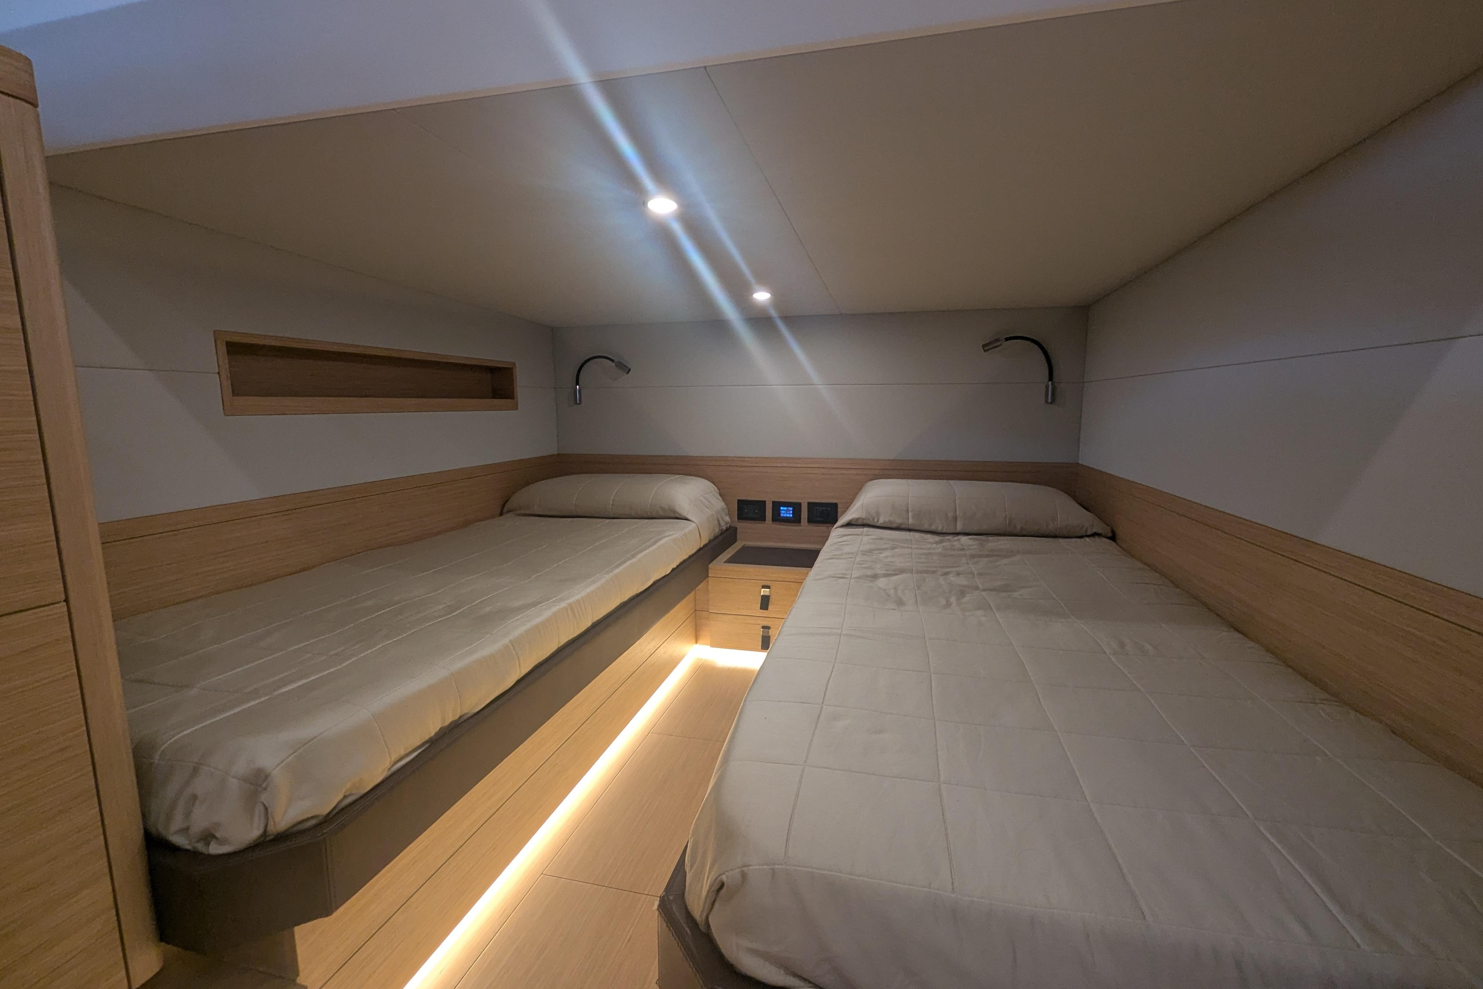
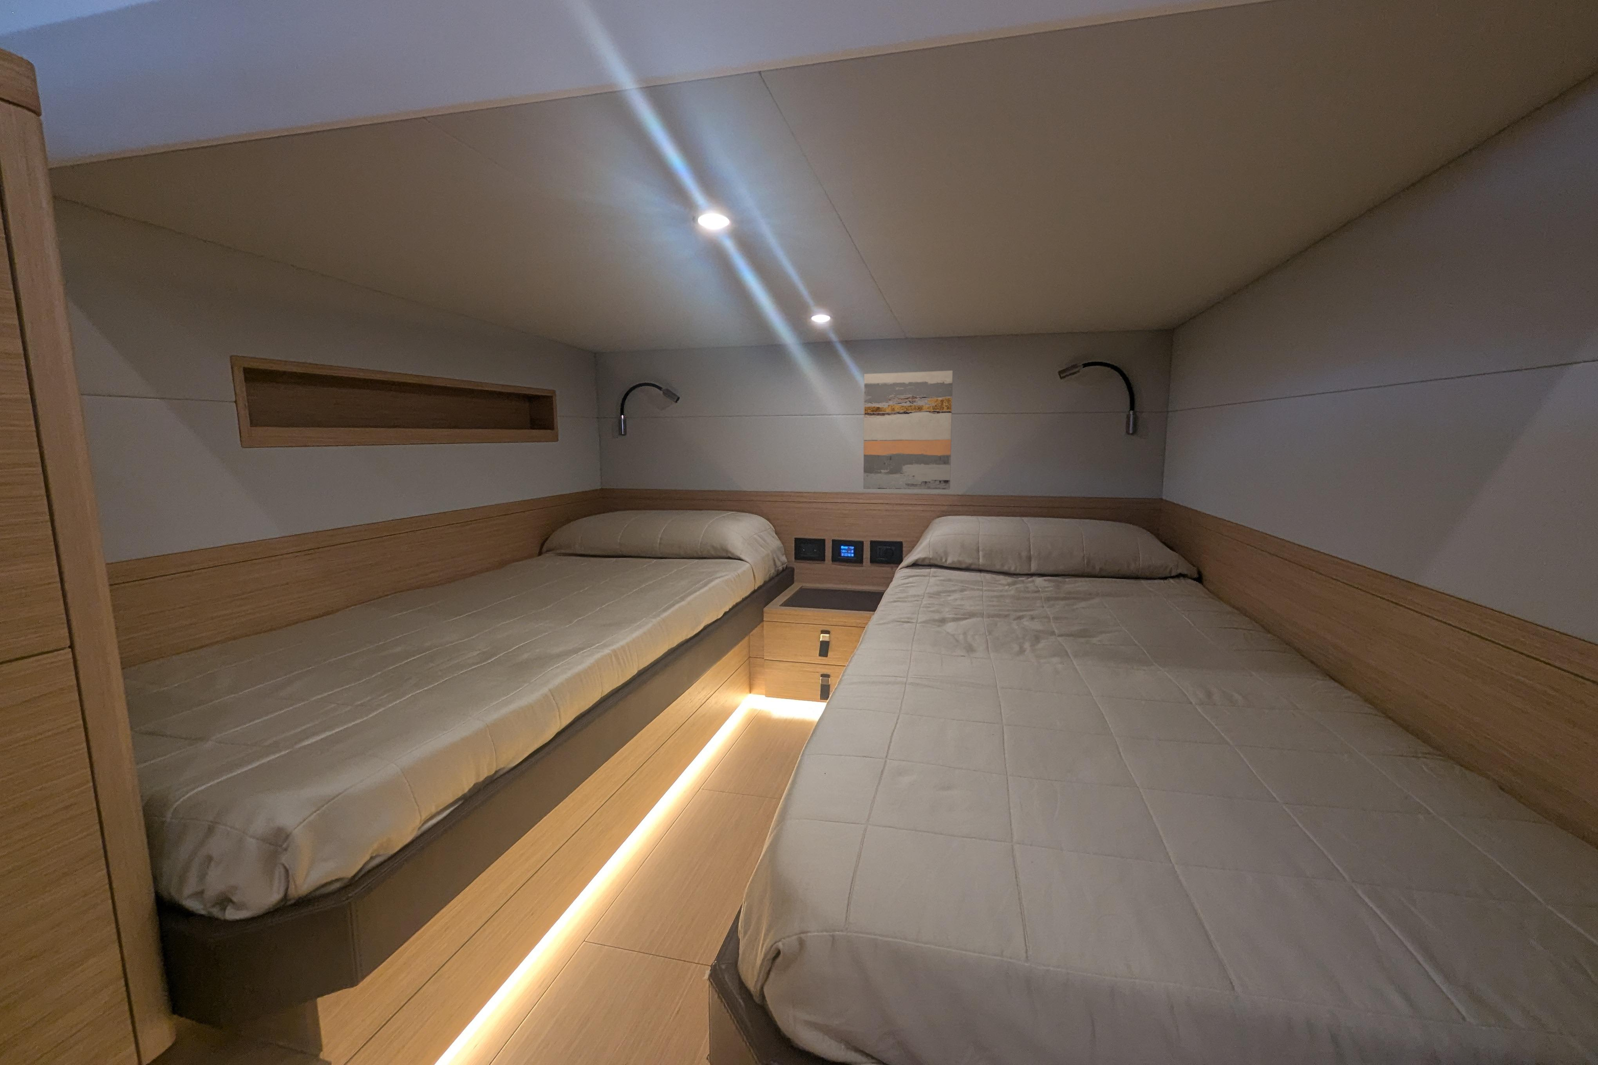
+ wall art [863,370,954,490]
